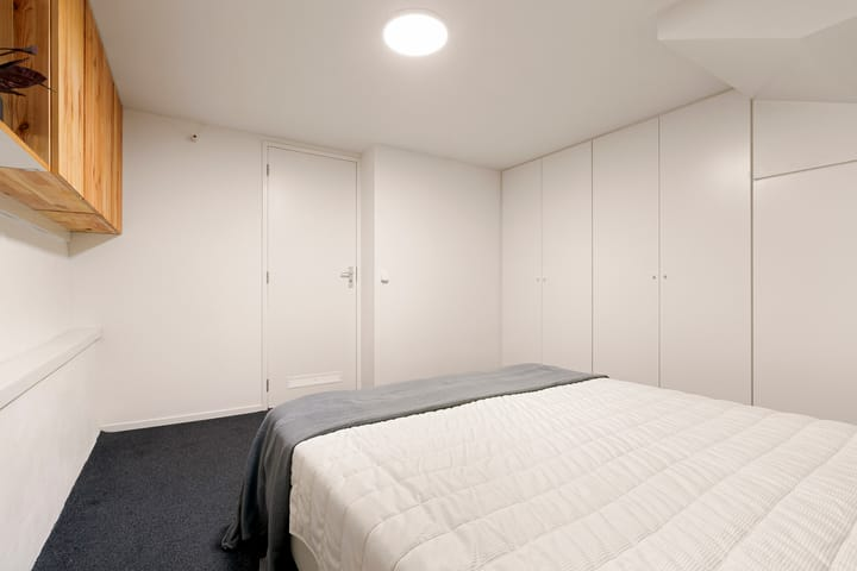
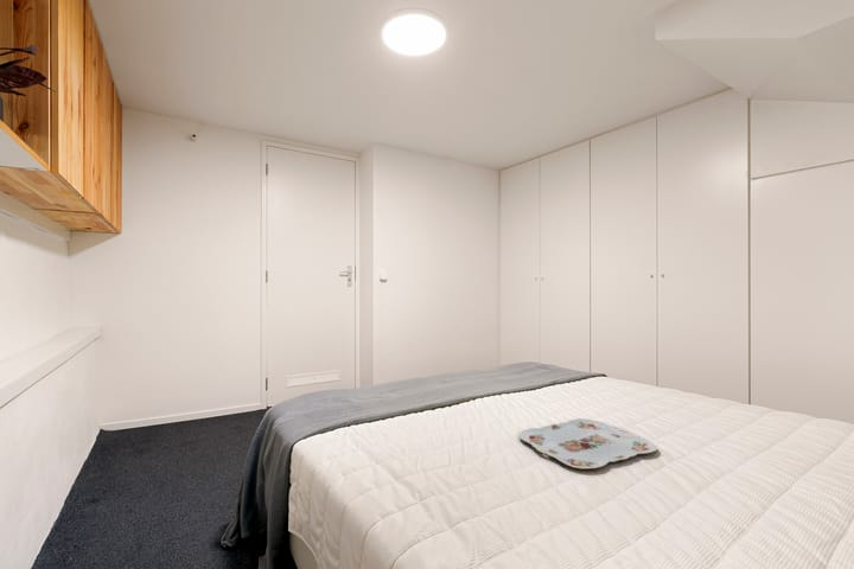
+ serving tray [518,417,658,469]
